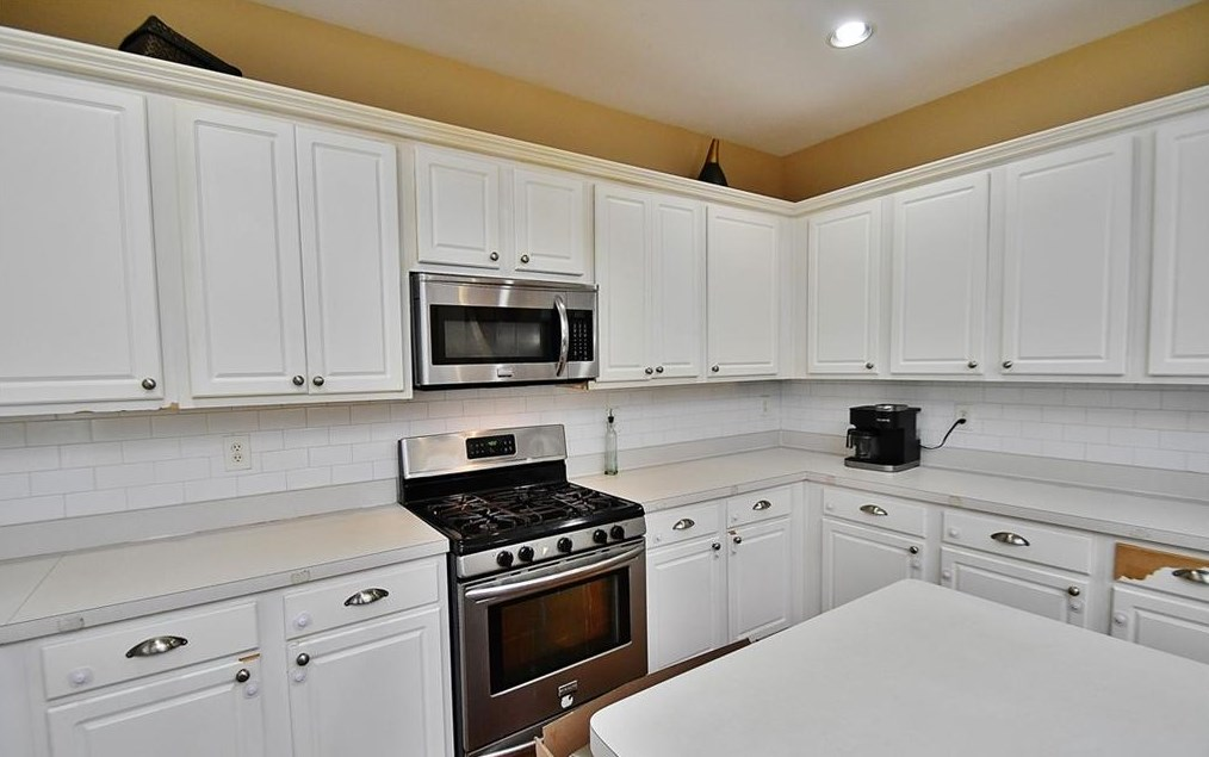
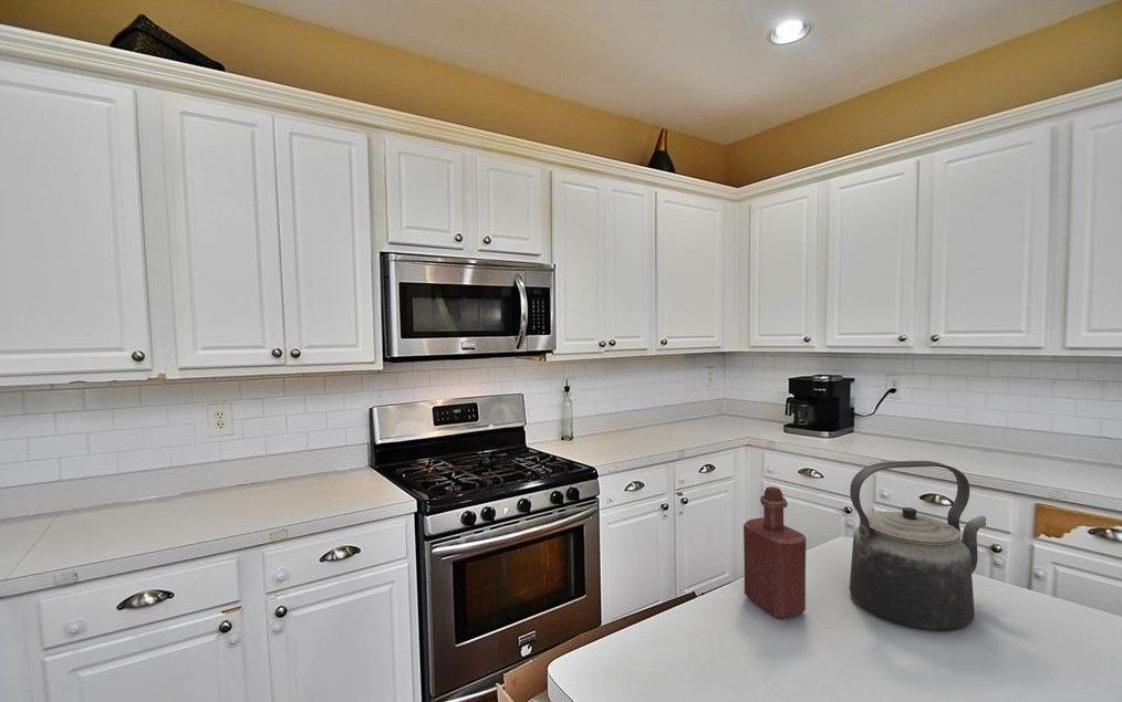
+ kettle [849,460,988,632]
+ bottle [742,485,807,620]
